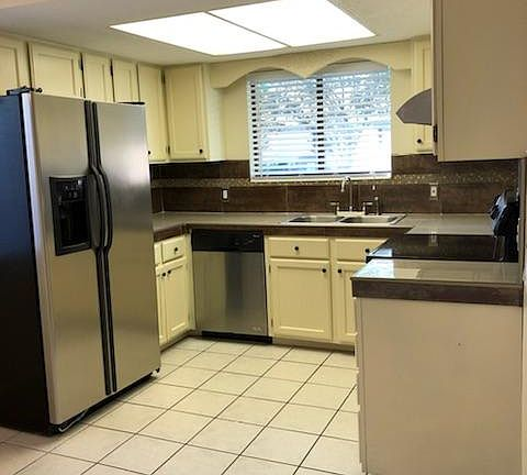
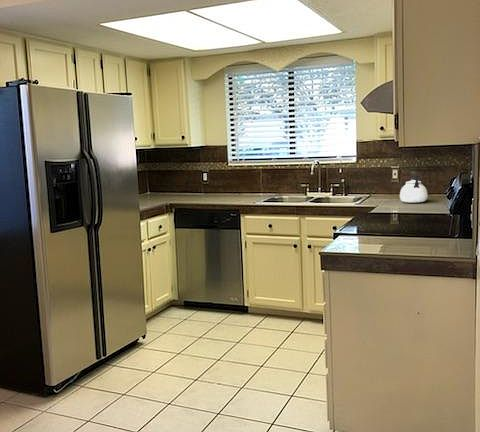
+ kettle [399,170,428,204]
